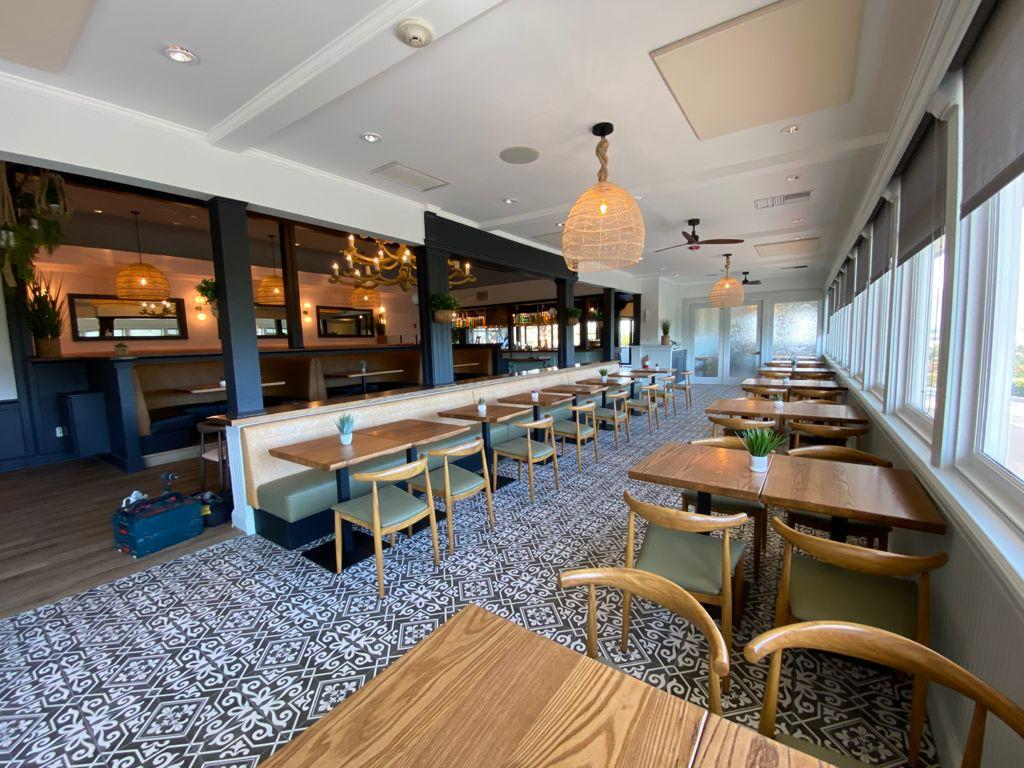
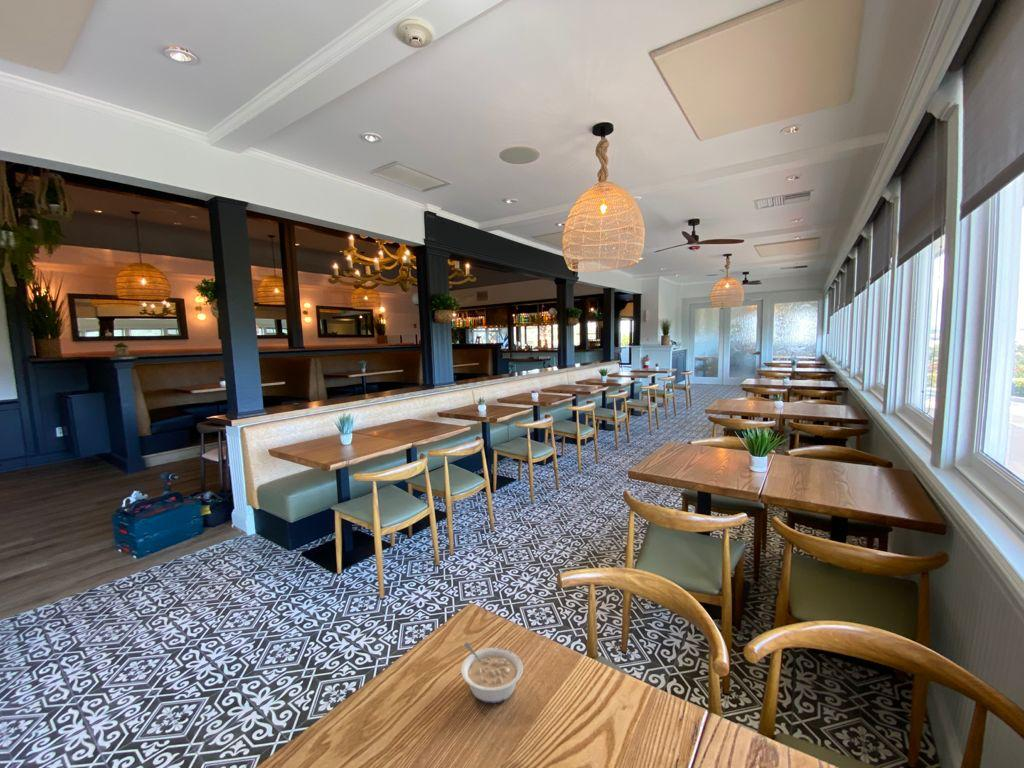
+ legume [460,641,524,704]
